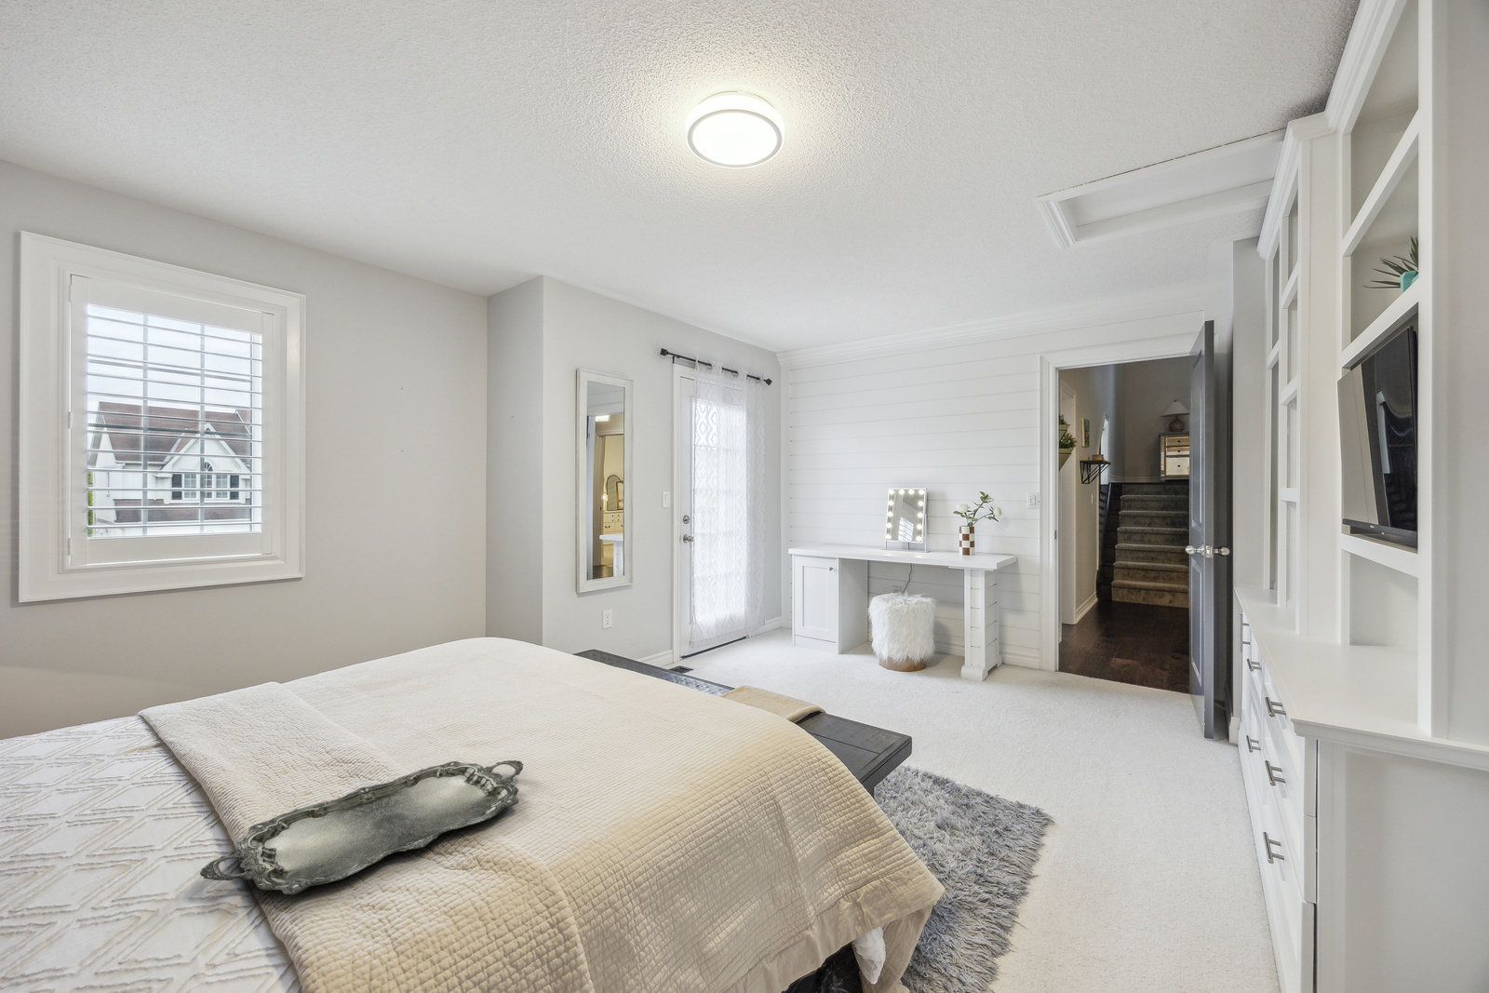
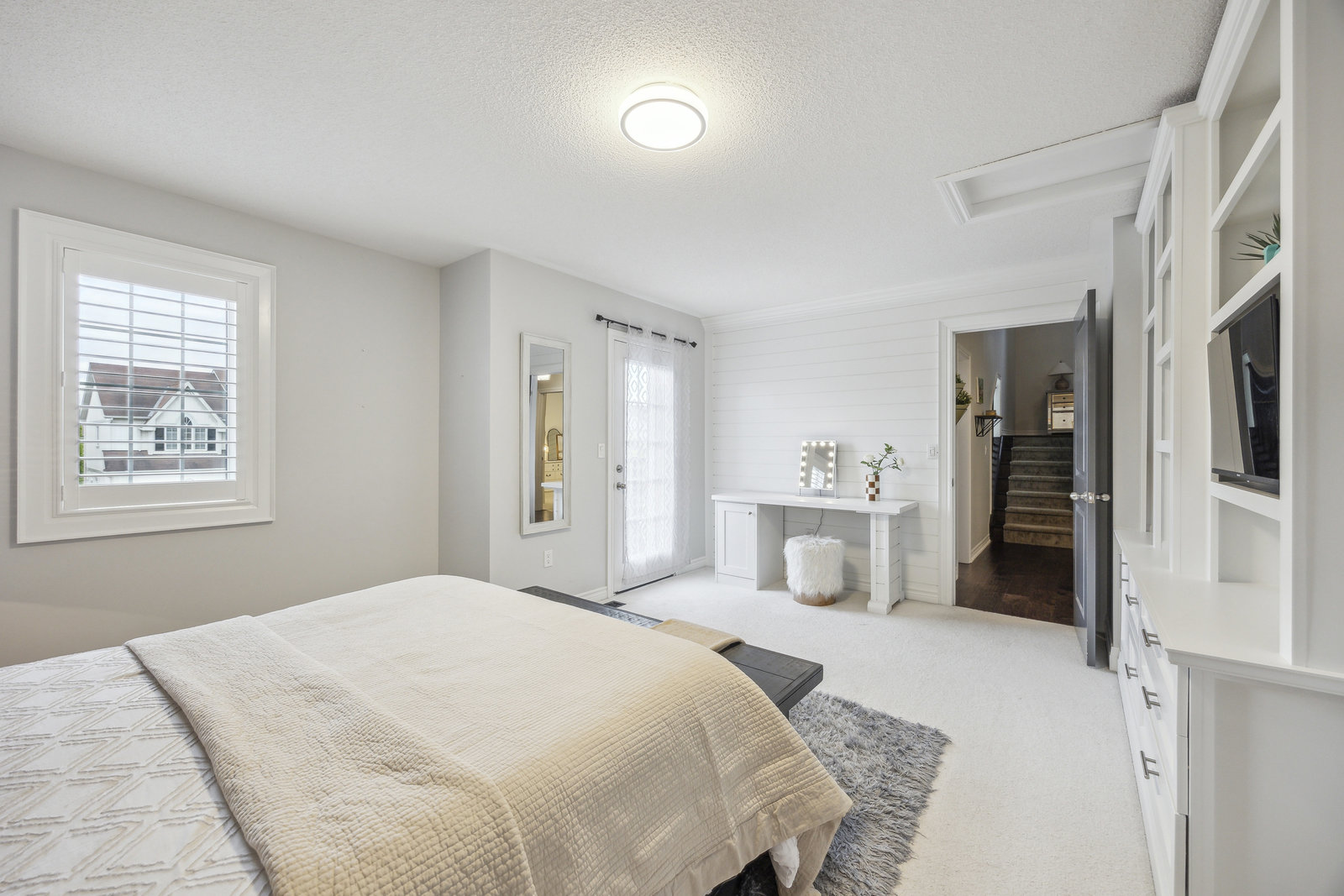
- serving tray [199,759,525,895]
